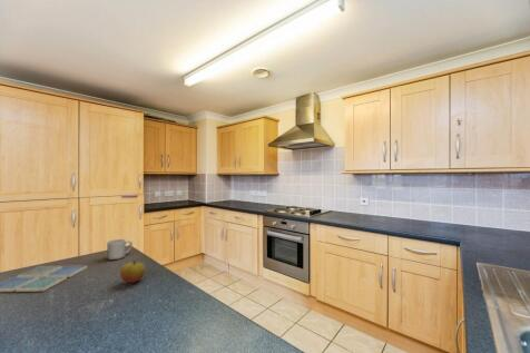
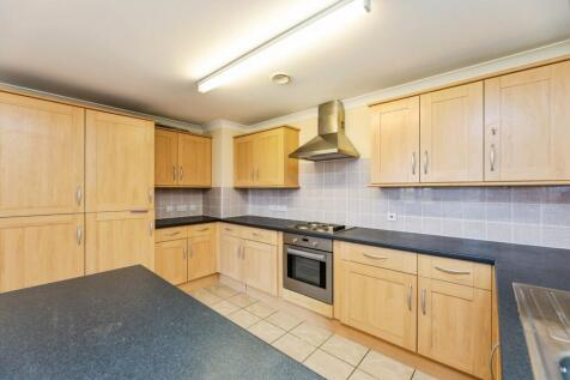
- apple [119,261,147,284]
- drink coaster [0,265,88,293]
- mug [106,238,134,261]
